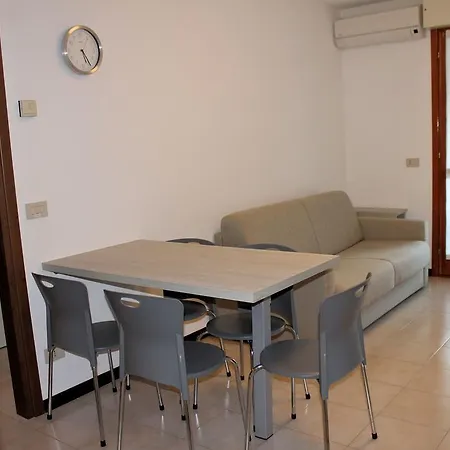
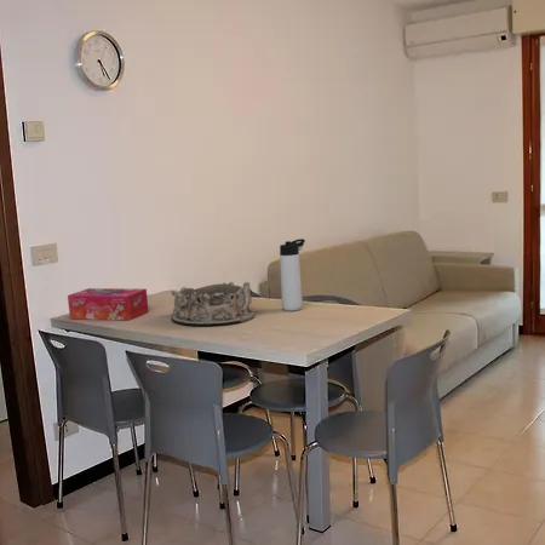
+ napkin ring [170,281,257,327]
+ tissue box [67,287,149,321]
+ thermos bottle [279,237,306,312]
